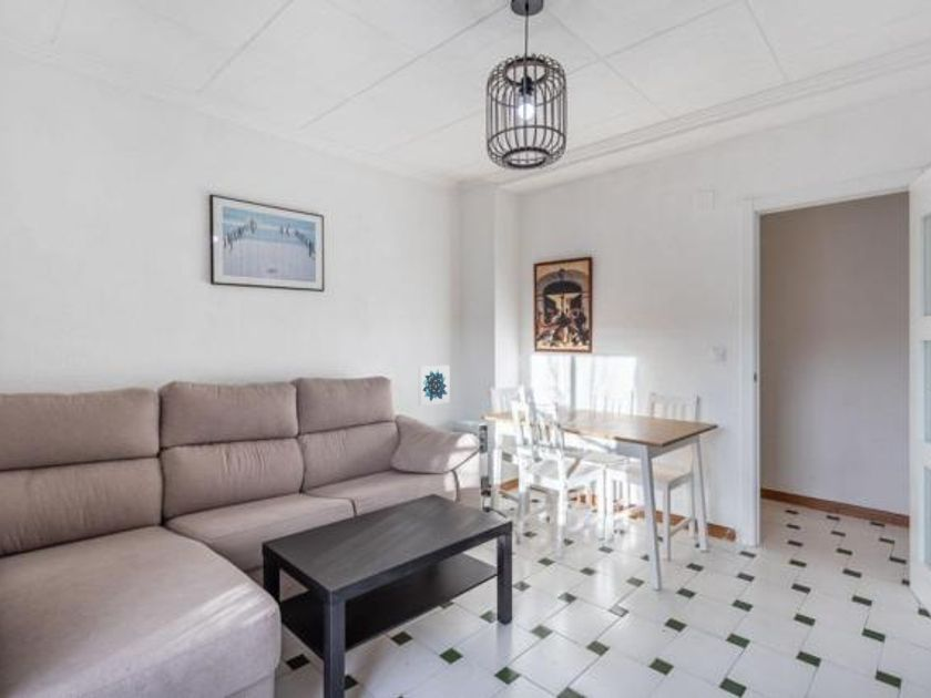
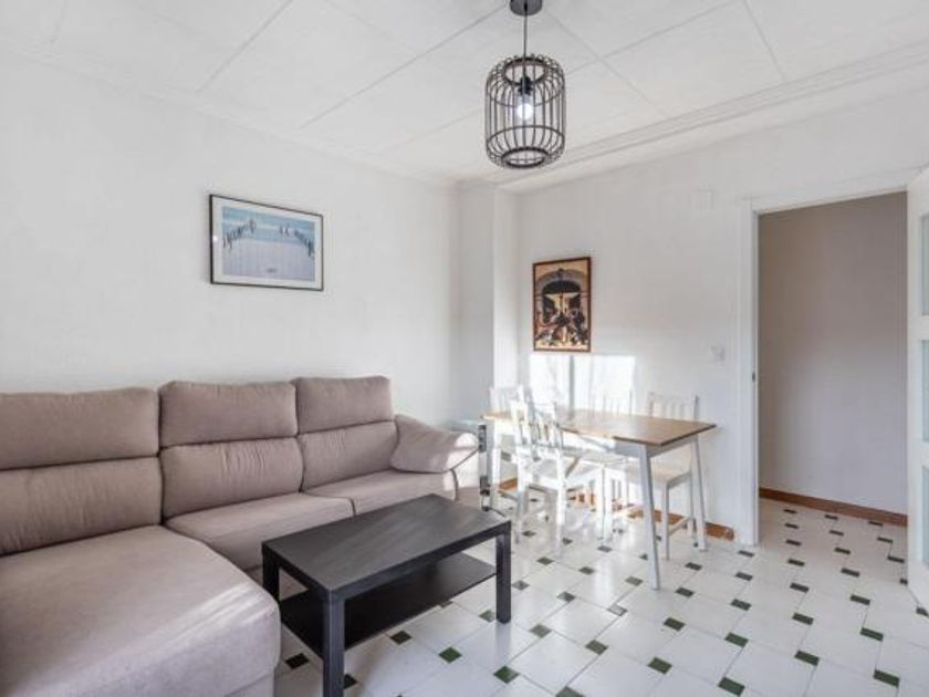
- wall art [417,365,450,407]
